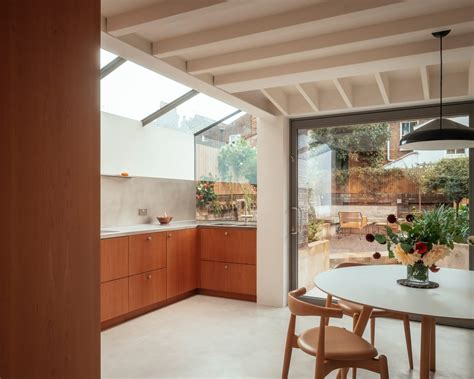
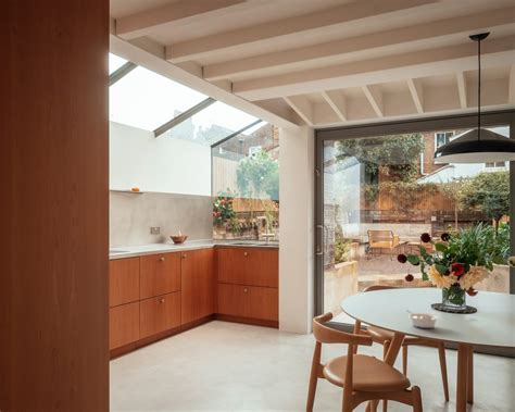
+ legume [405,309,440,329]
